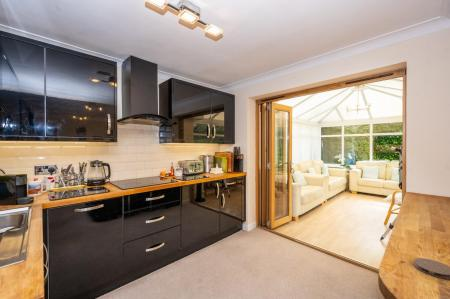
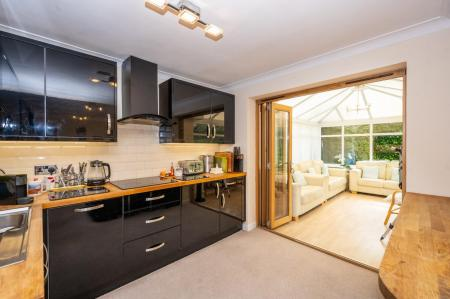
- coaster [413,257,450,280]
